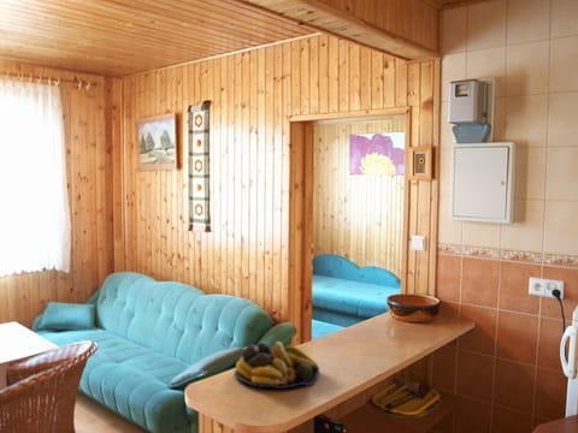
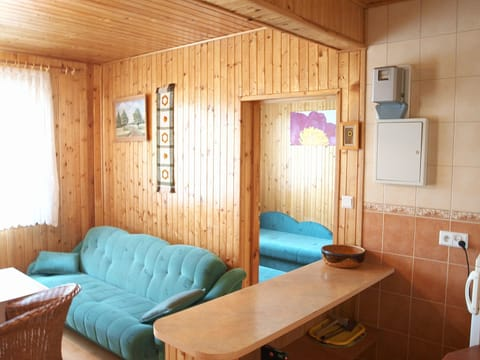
- fruit bowl [234,340,320,390]
